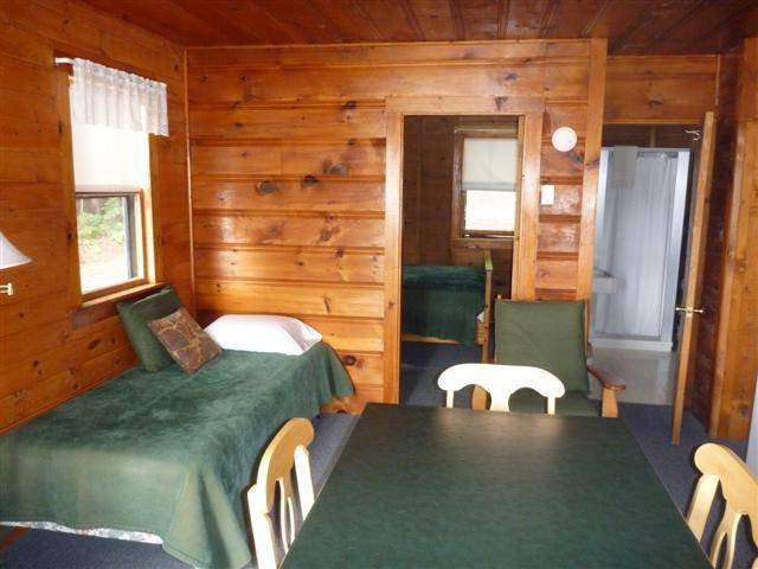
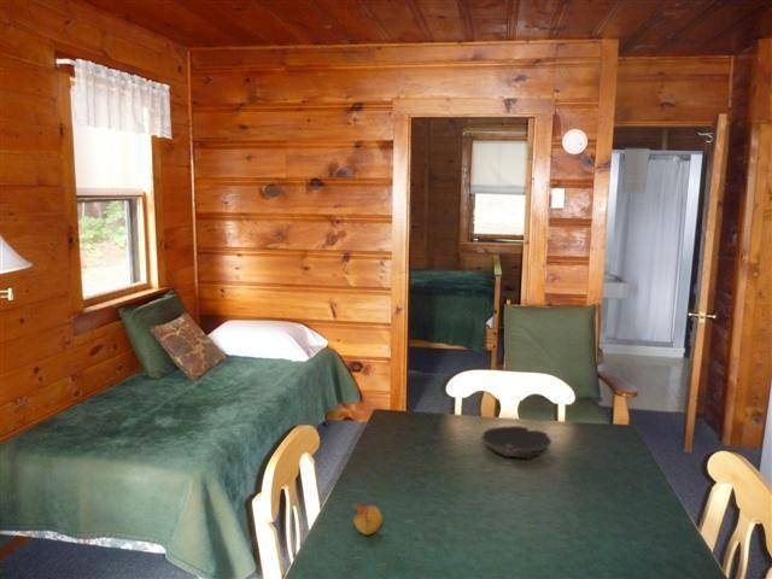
+ bowl [480,425,554,461]
+ fruit [351,499,385,538]
